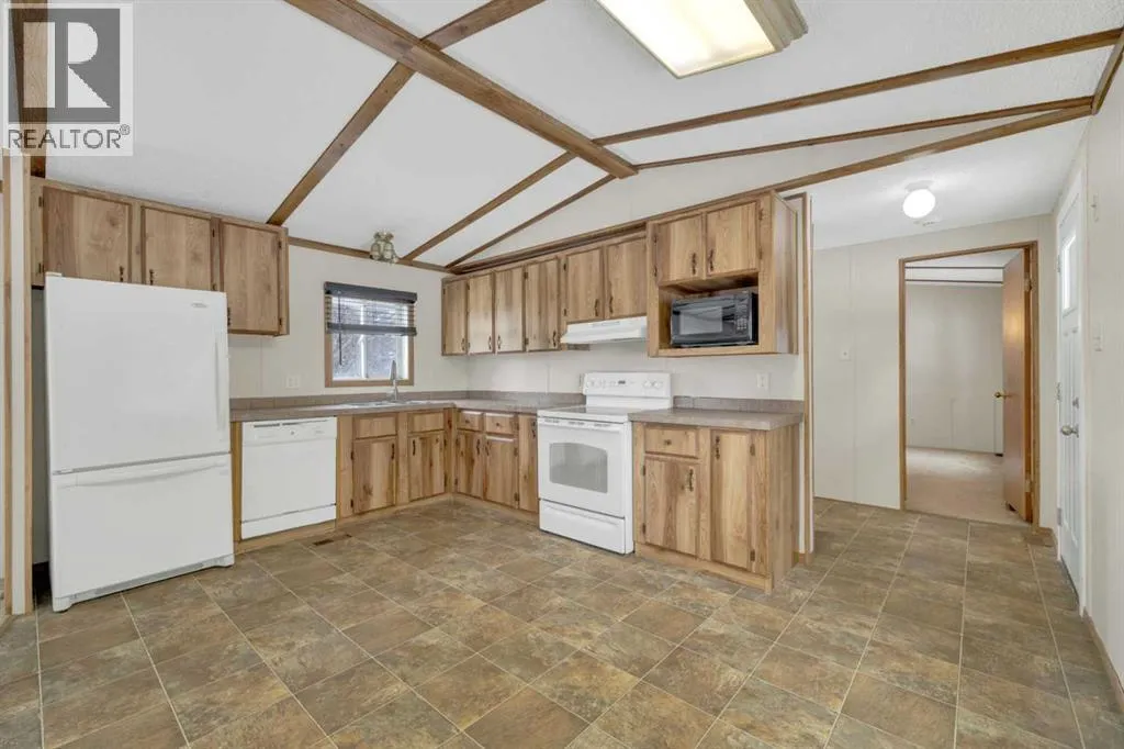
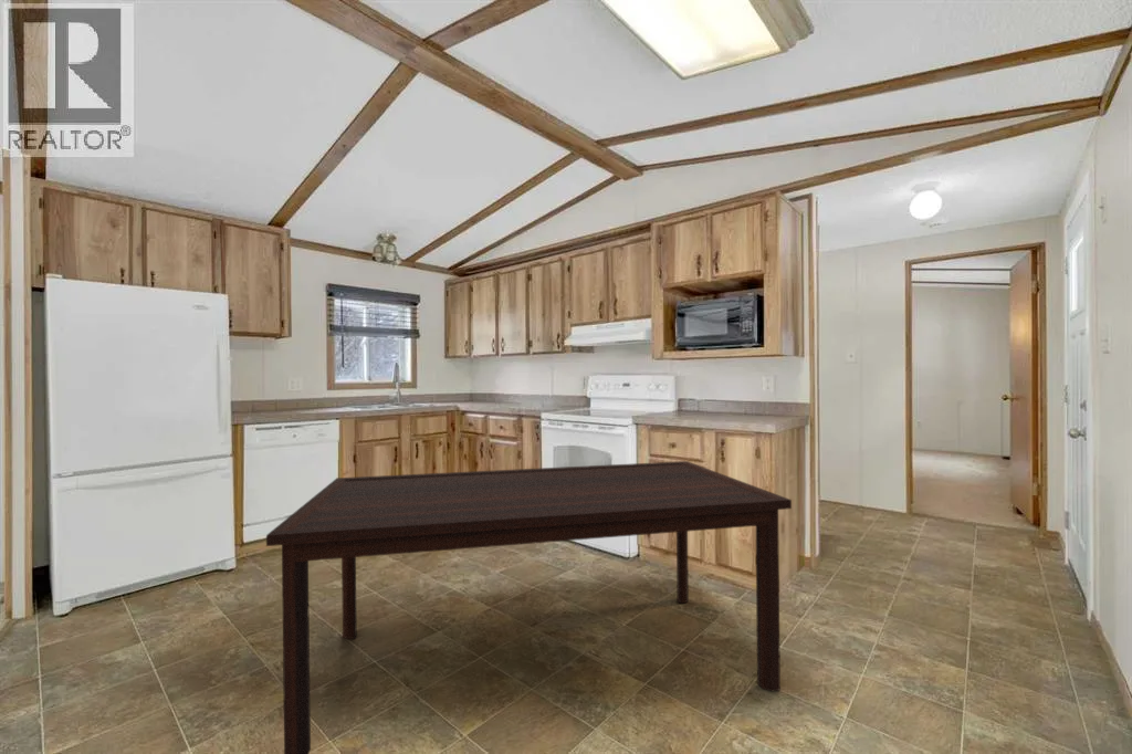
+ dining table [265,460,793,754]
